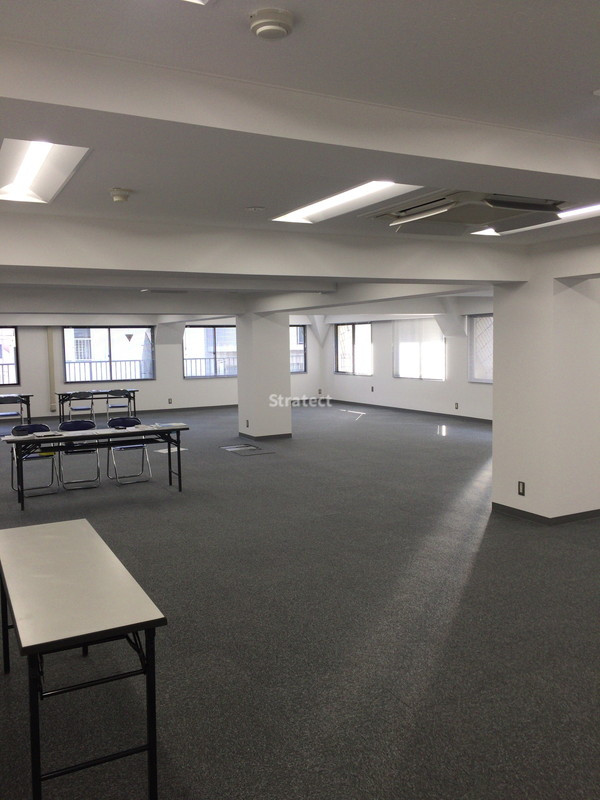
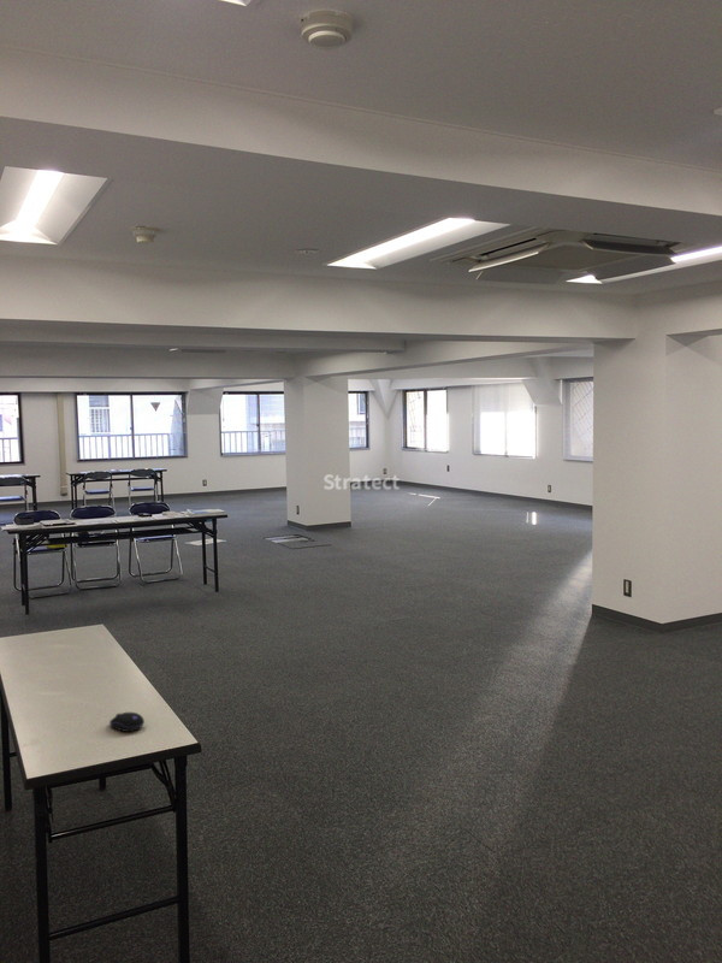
+ computer mouse [108,711,146,733]
